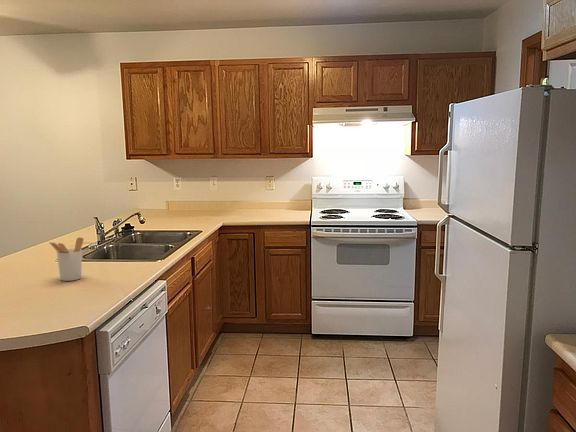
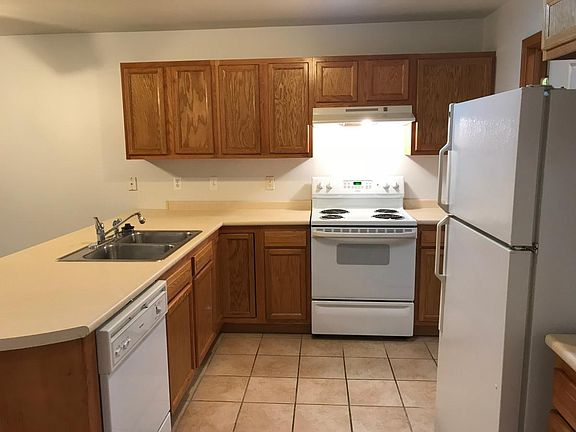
- utensil holder [49,236,84,282]
